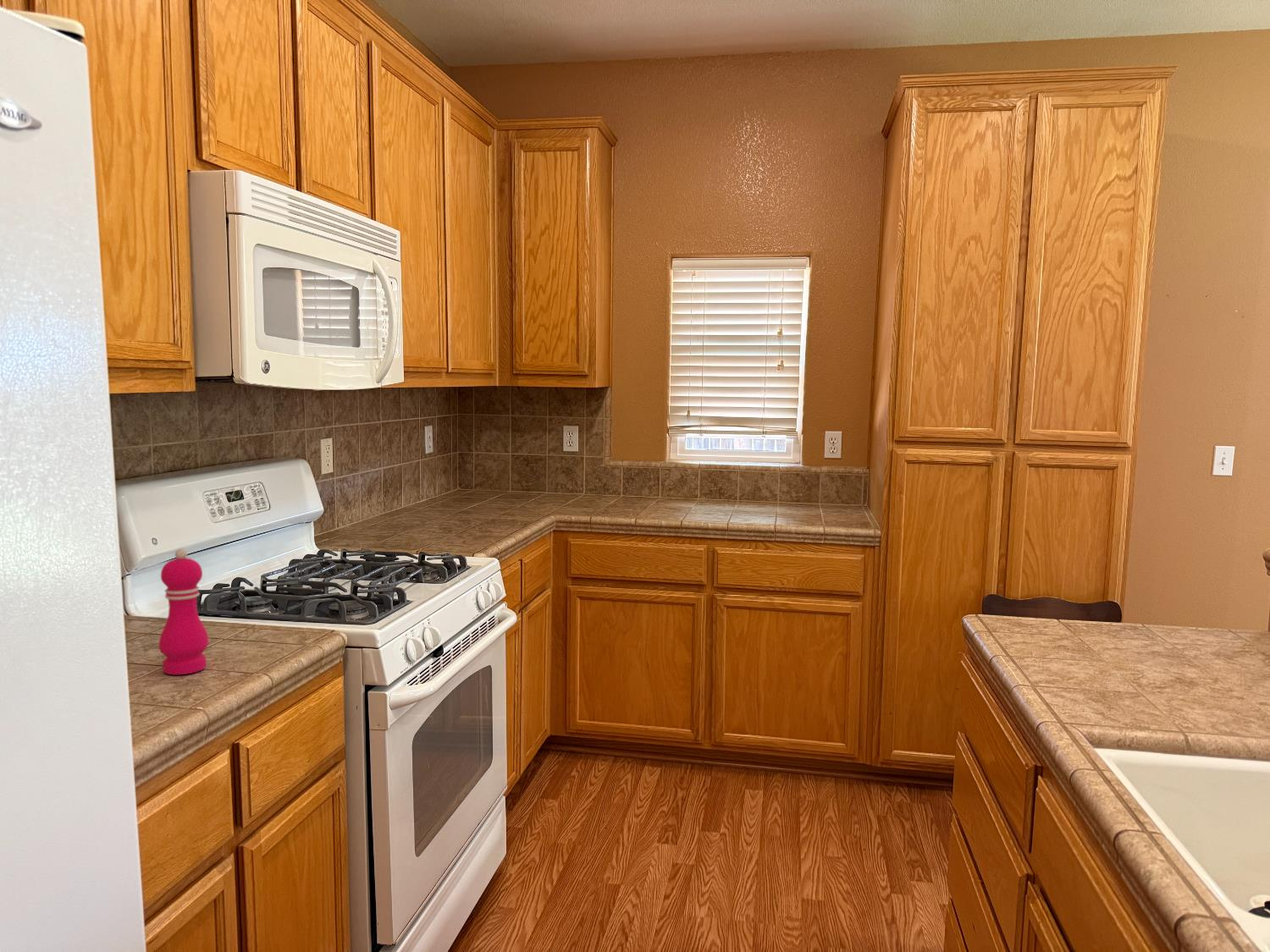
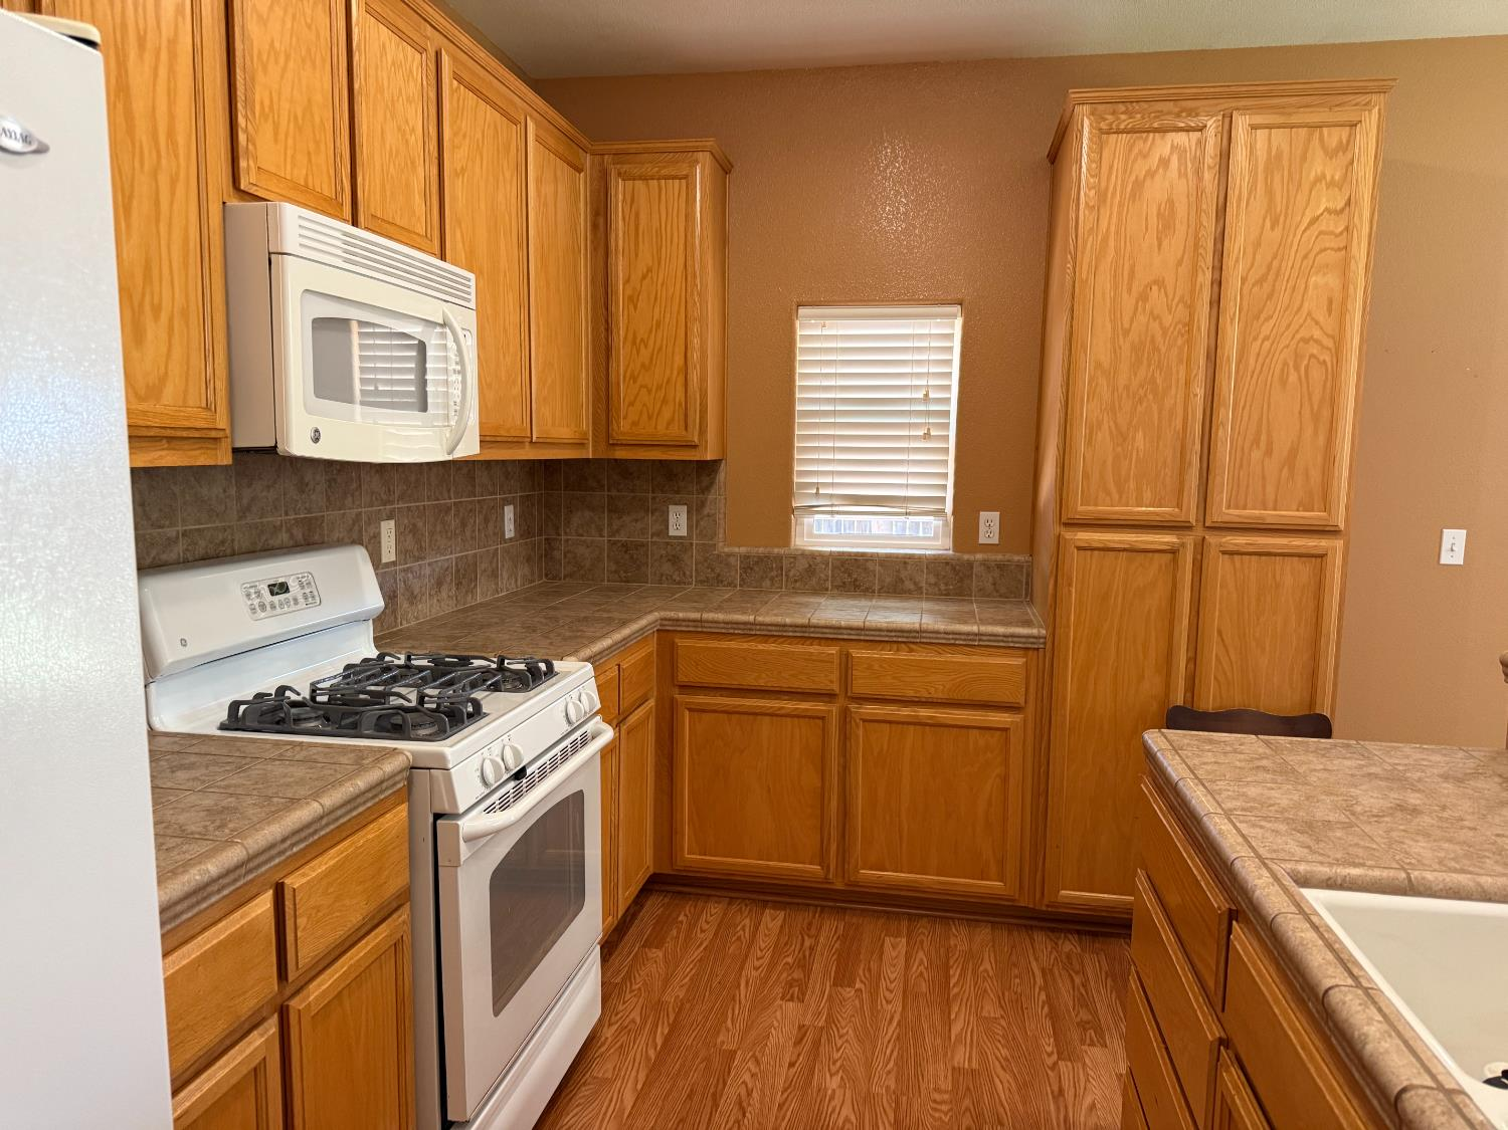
- pepper mill [158,548,209,675]
